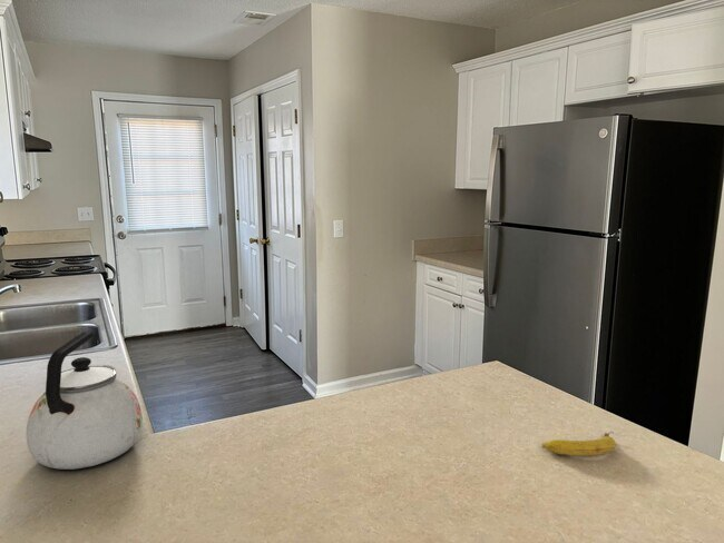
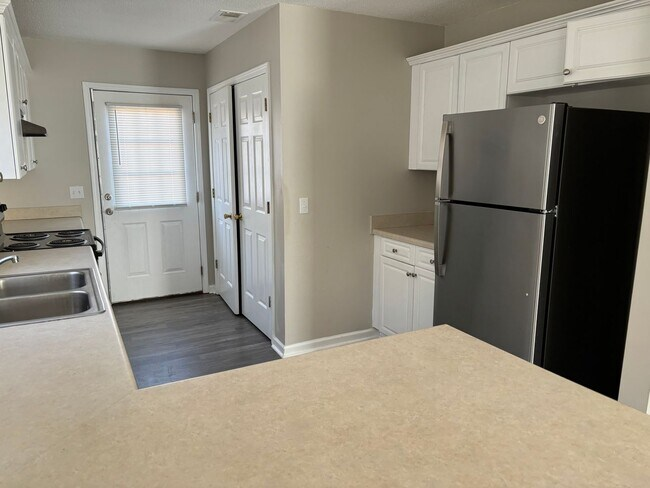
- banana [541,431,617,457]
- kettle [26,330,144,471]
